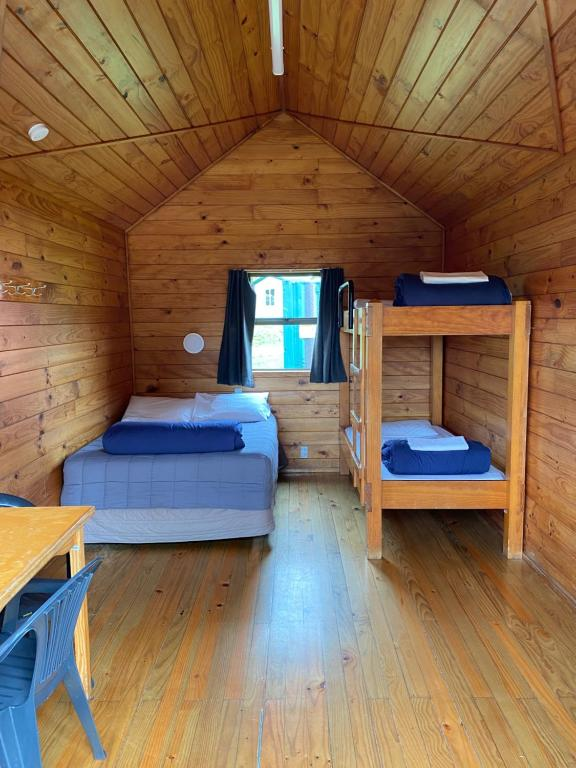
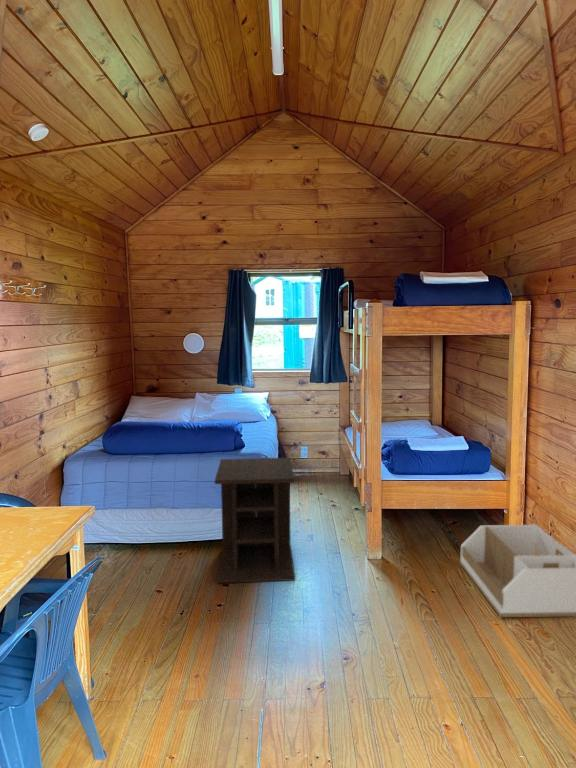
+ storage bin [459,522,576,618]
+ nightstand [214,457,296,584]
